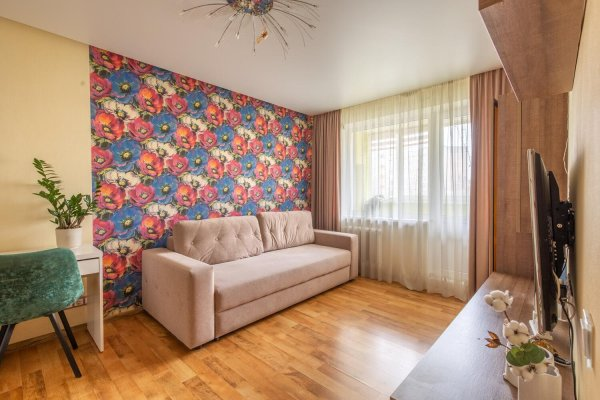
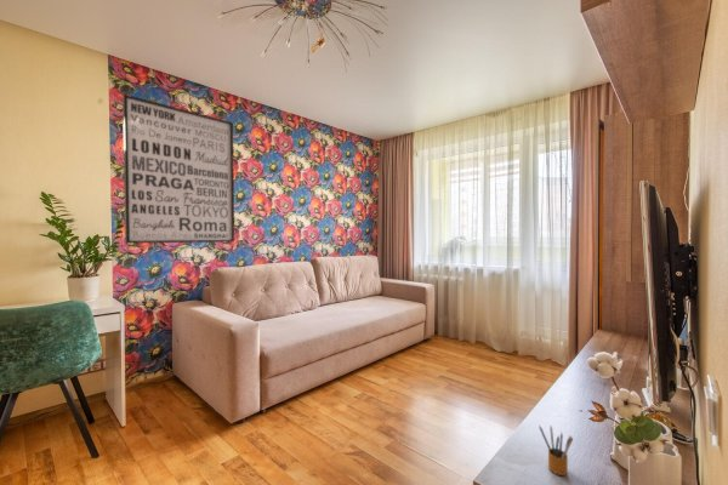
+ pencil box [538,423,574,477]
+ wall art [121,93,235,245]
